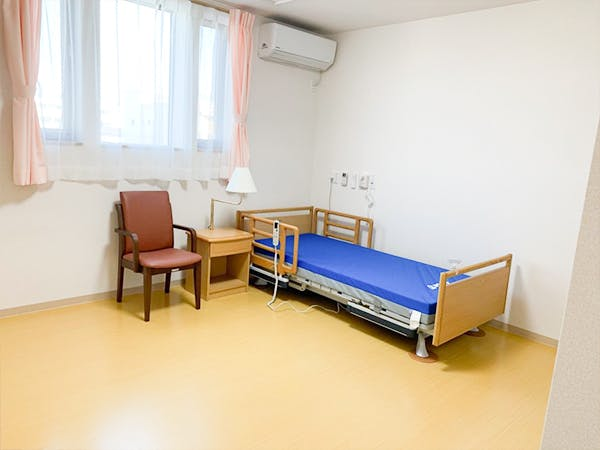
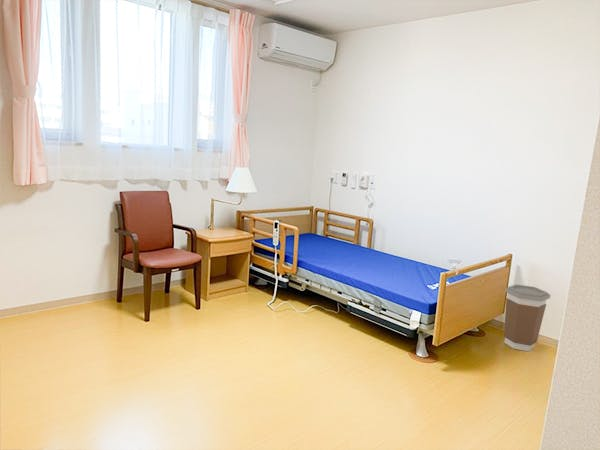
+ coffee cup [503,283,551,352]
